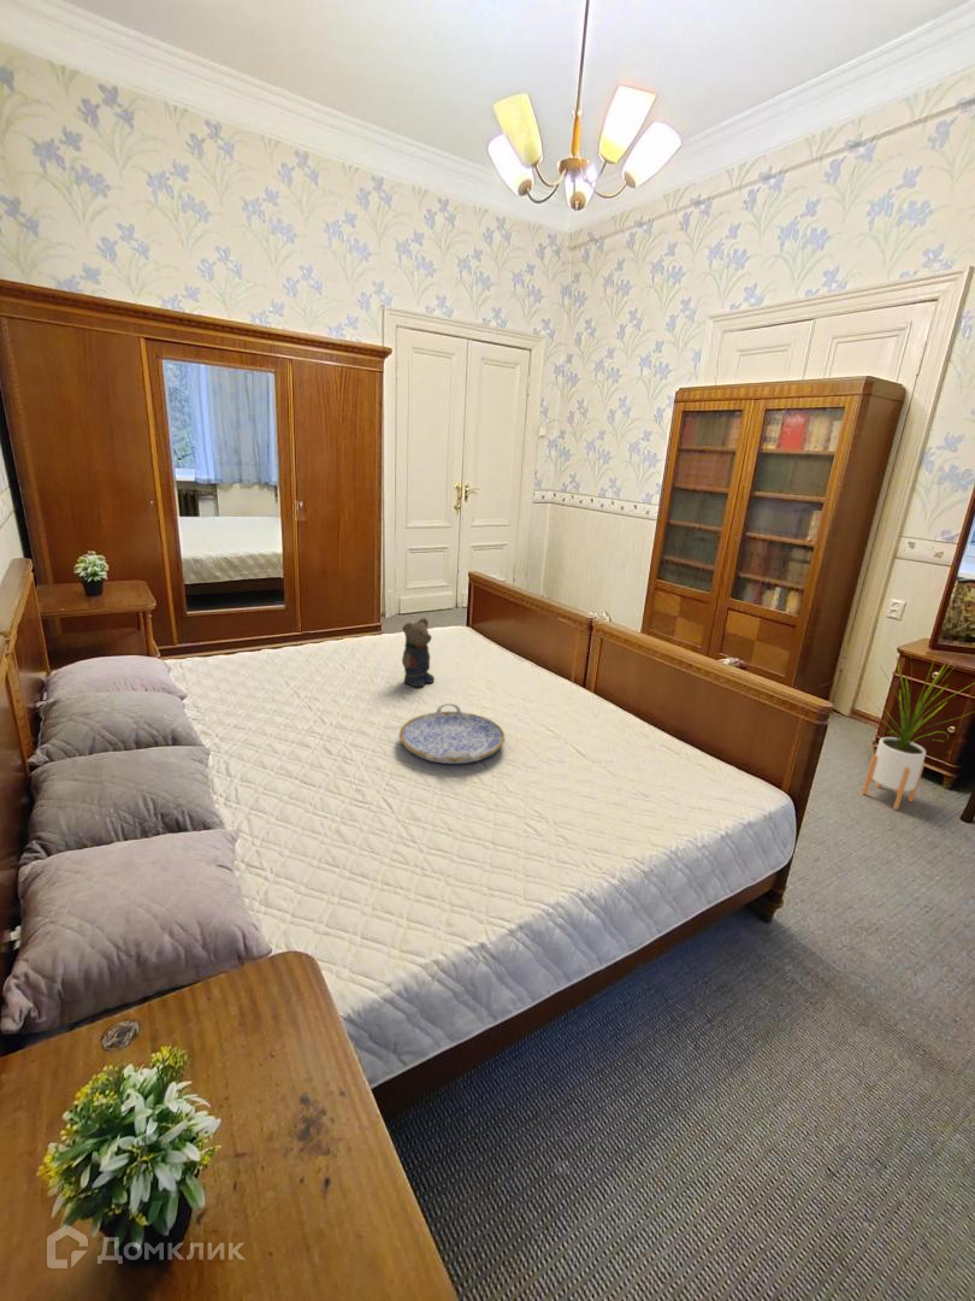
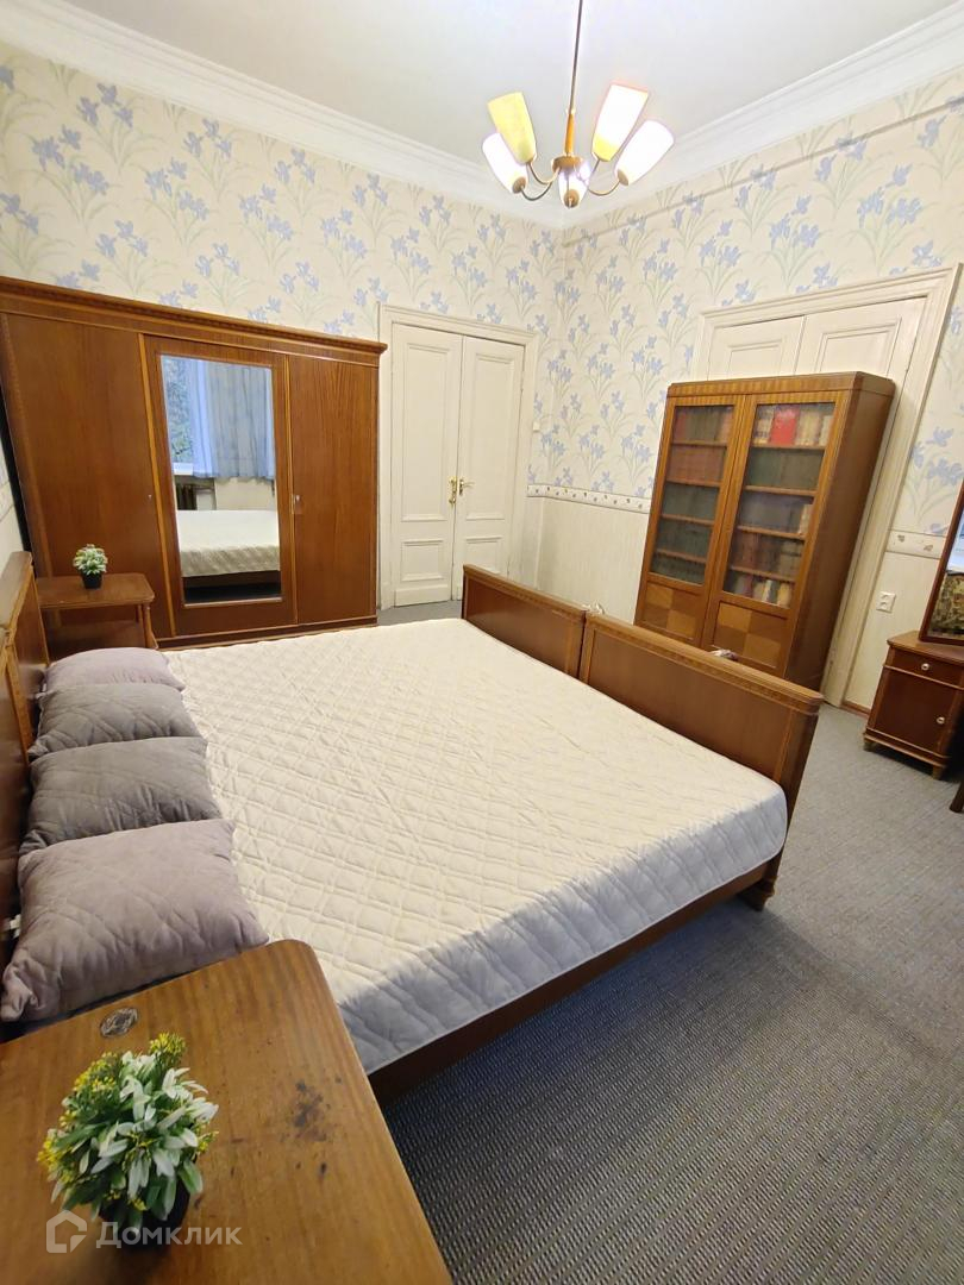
- teddy bear [401,617,436,688]
- serving tray [397,702,506,765]
- house plant [861,649,975,811]
